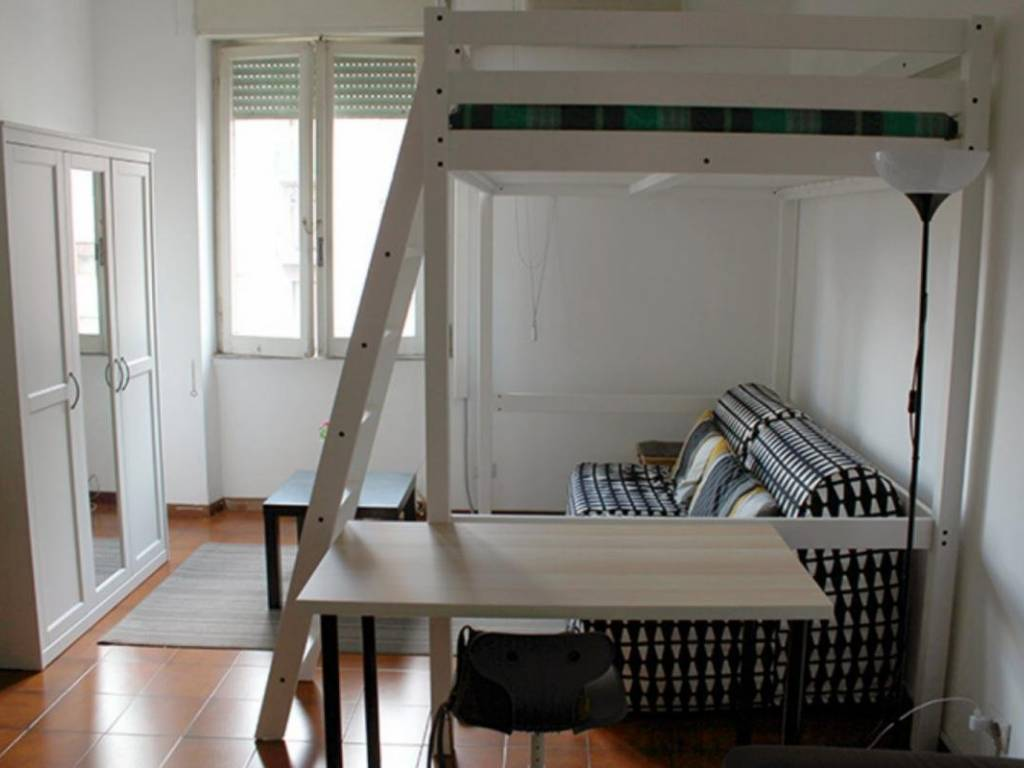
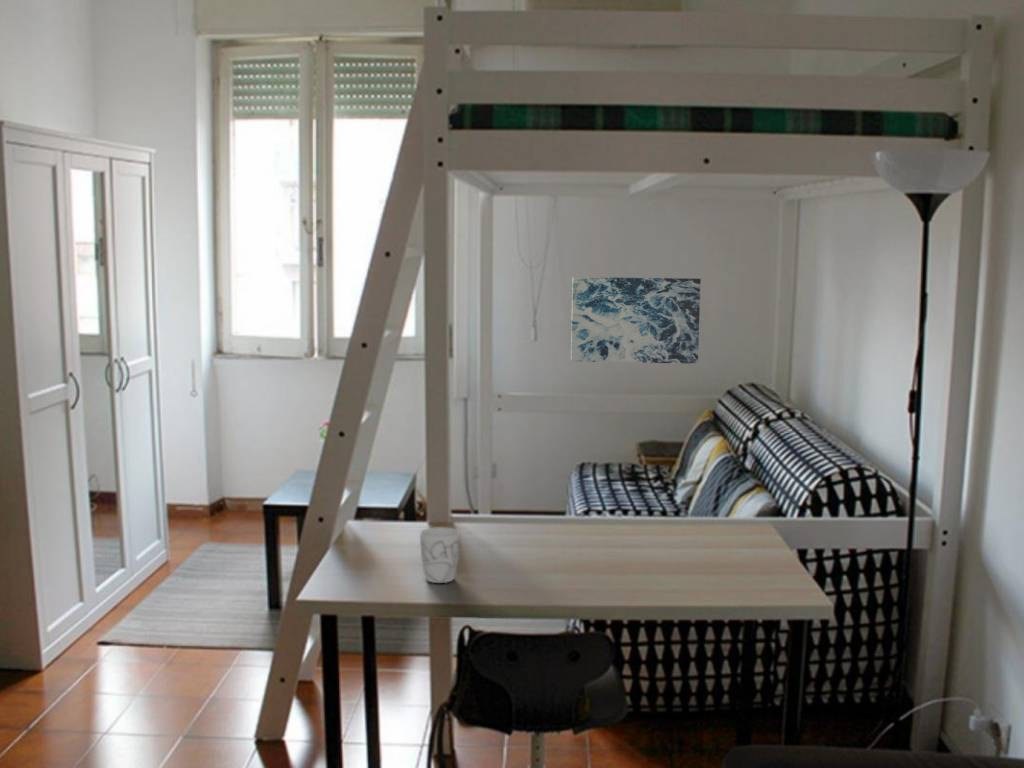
+ mug [419,526,461,584]
+ wall art [570,276,702,365]
